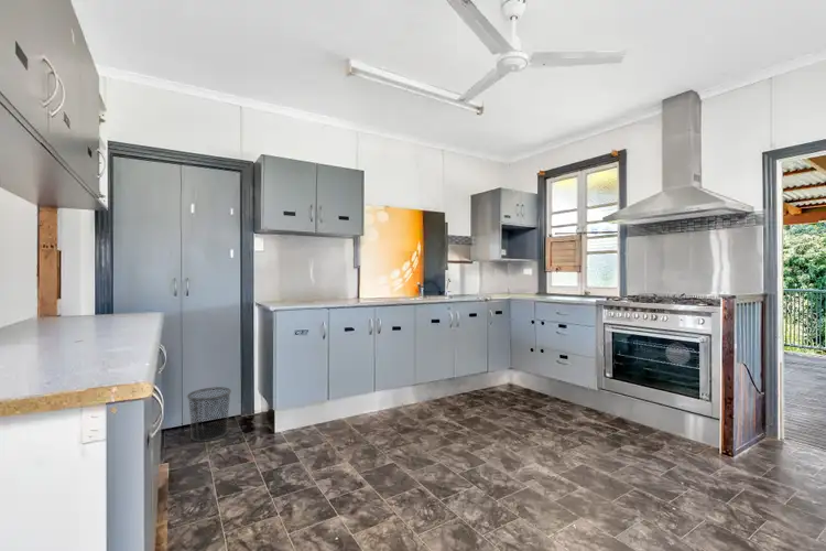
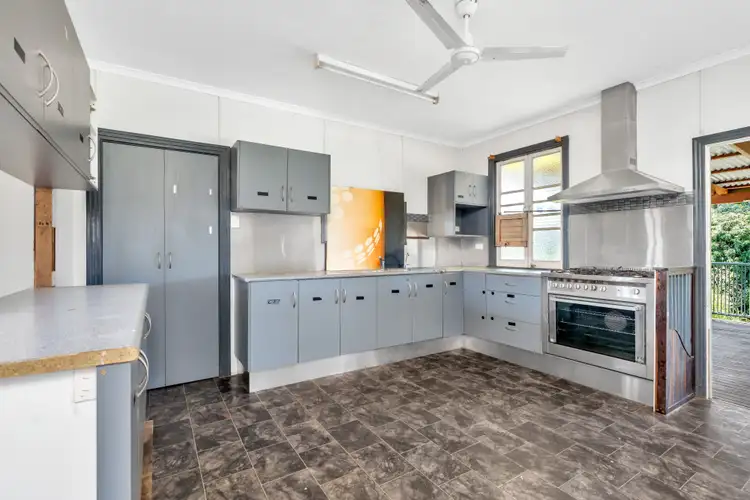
- waste bin [186,386,232,443]
